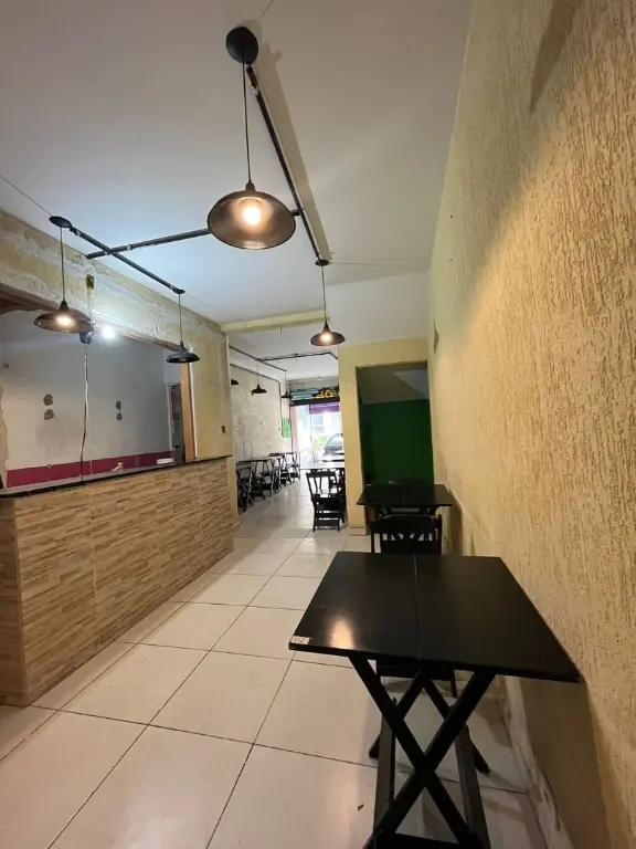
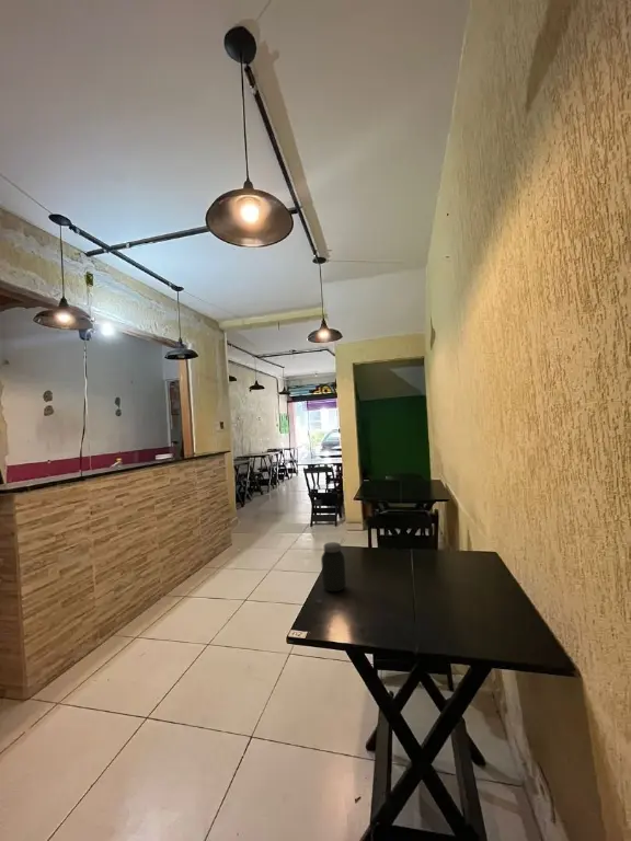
+ jar [320,541,347,592]
